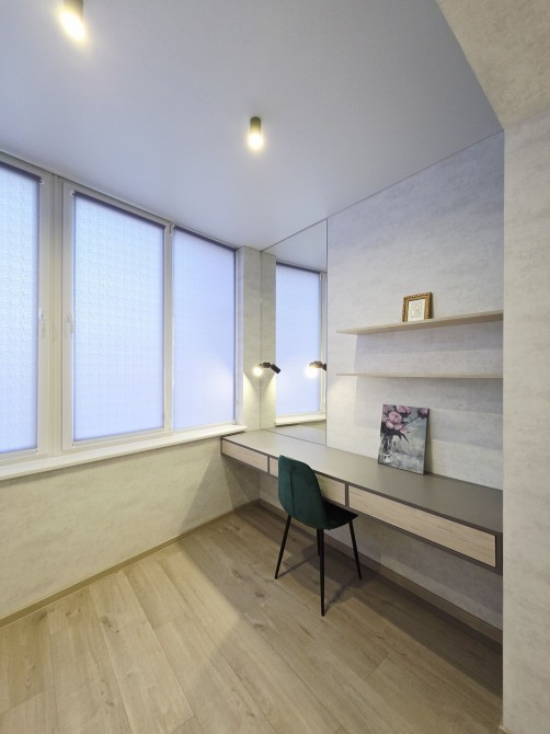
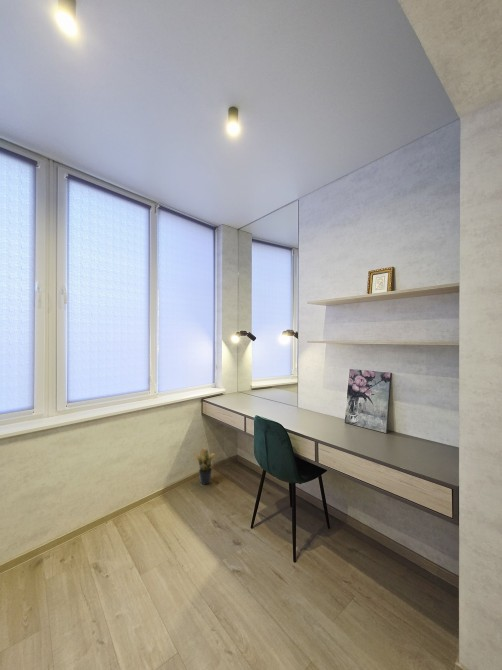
+ potted plant [193,446,216,486]
